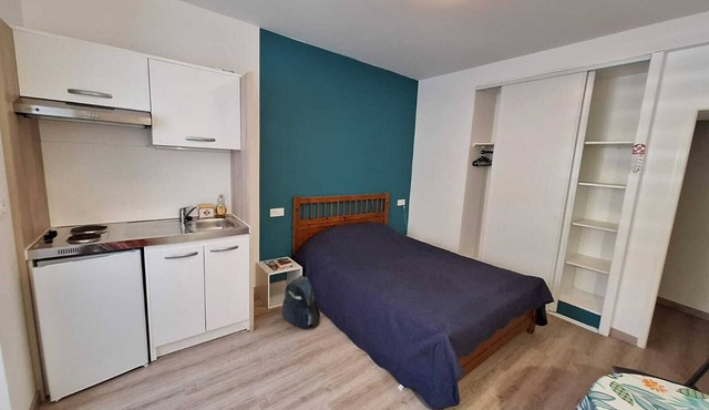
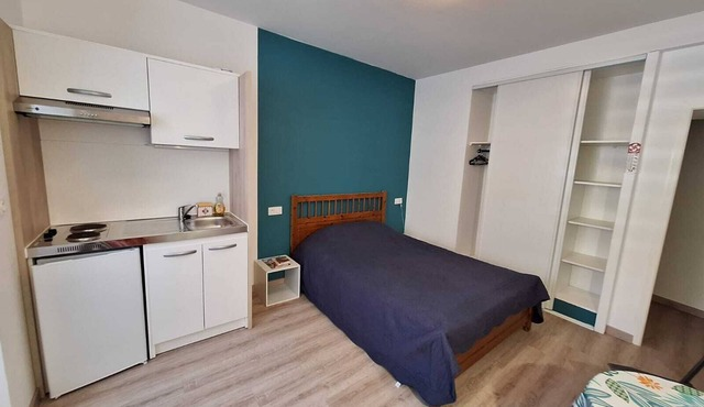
- backpack [281,274,321,330]
